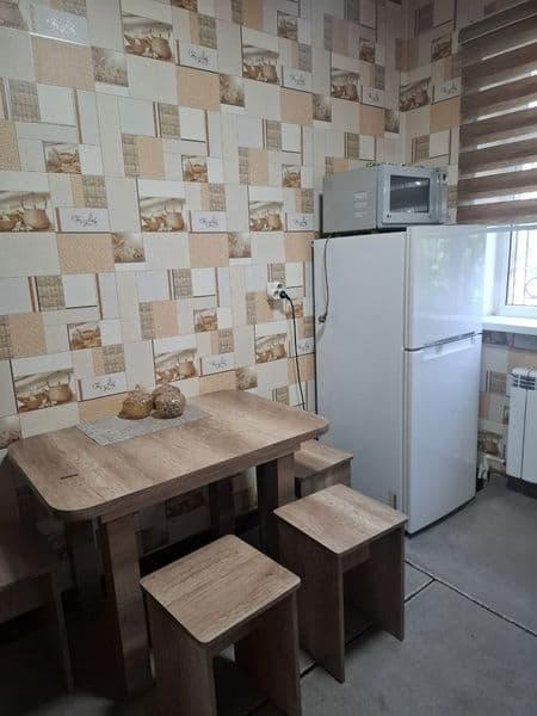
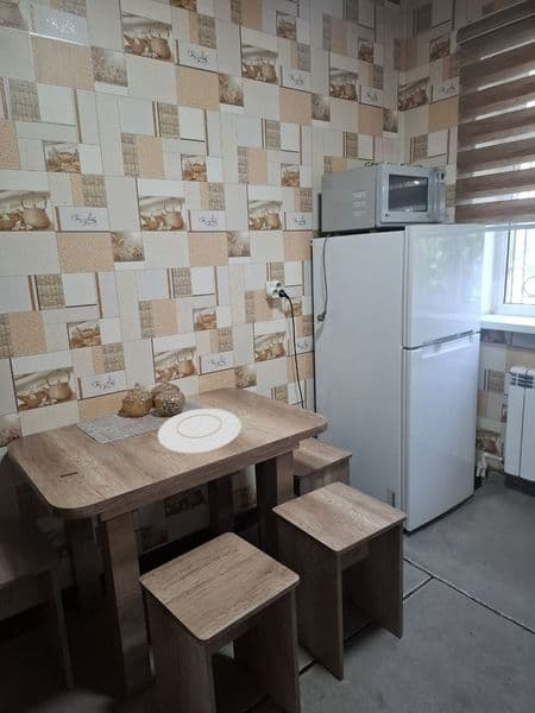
+ plate [157,408,241,454]
